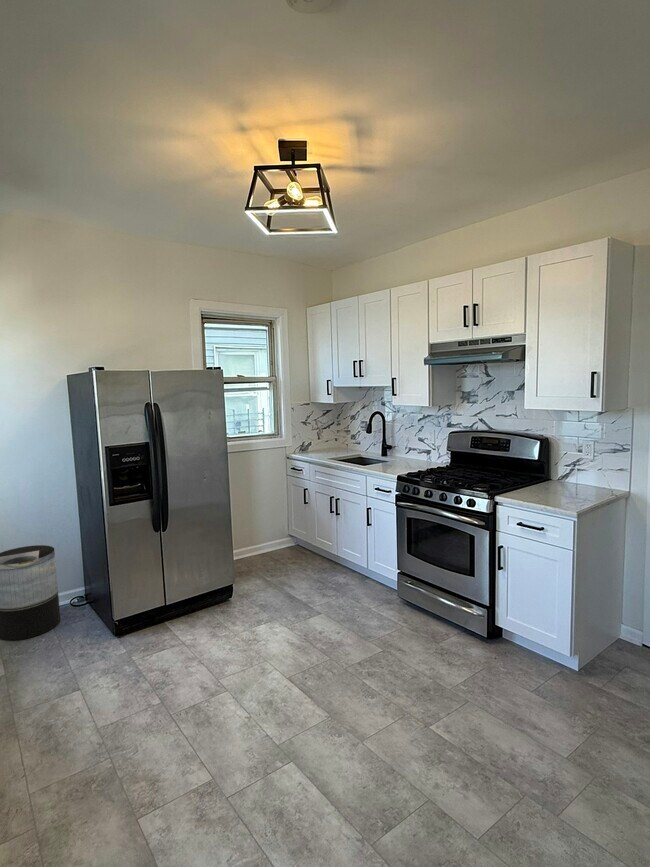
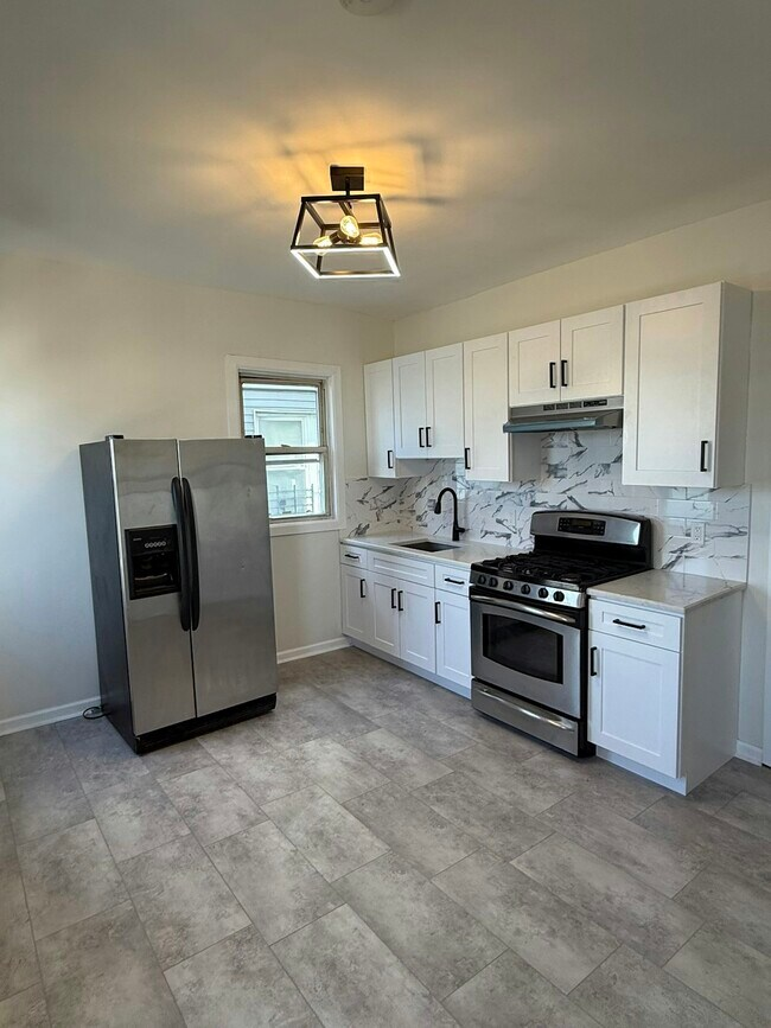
- trash can [0,544,61,642]
